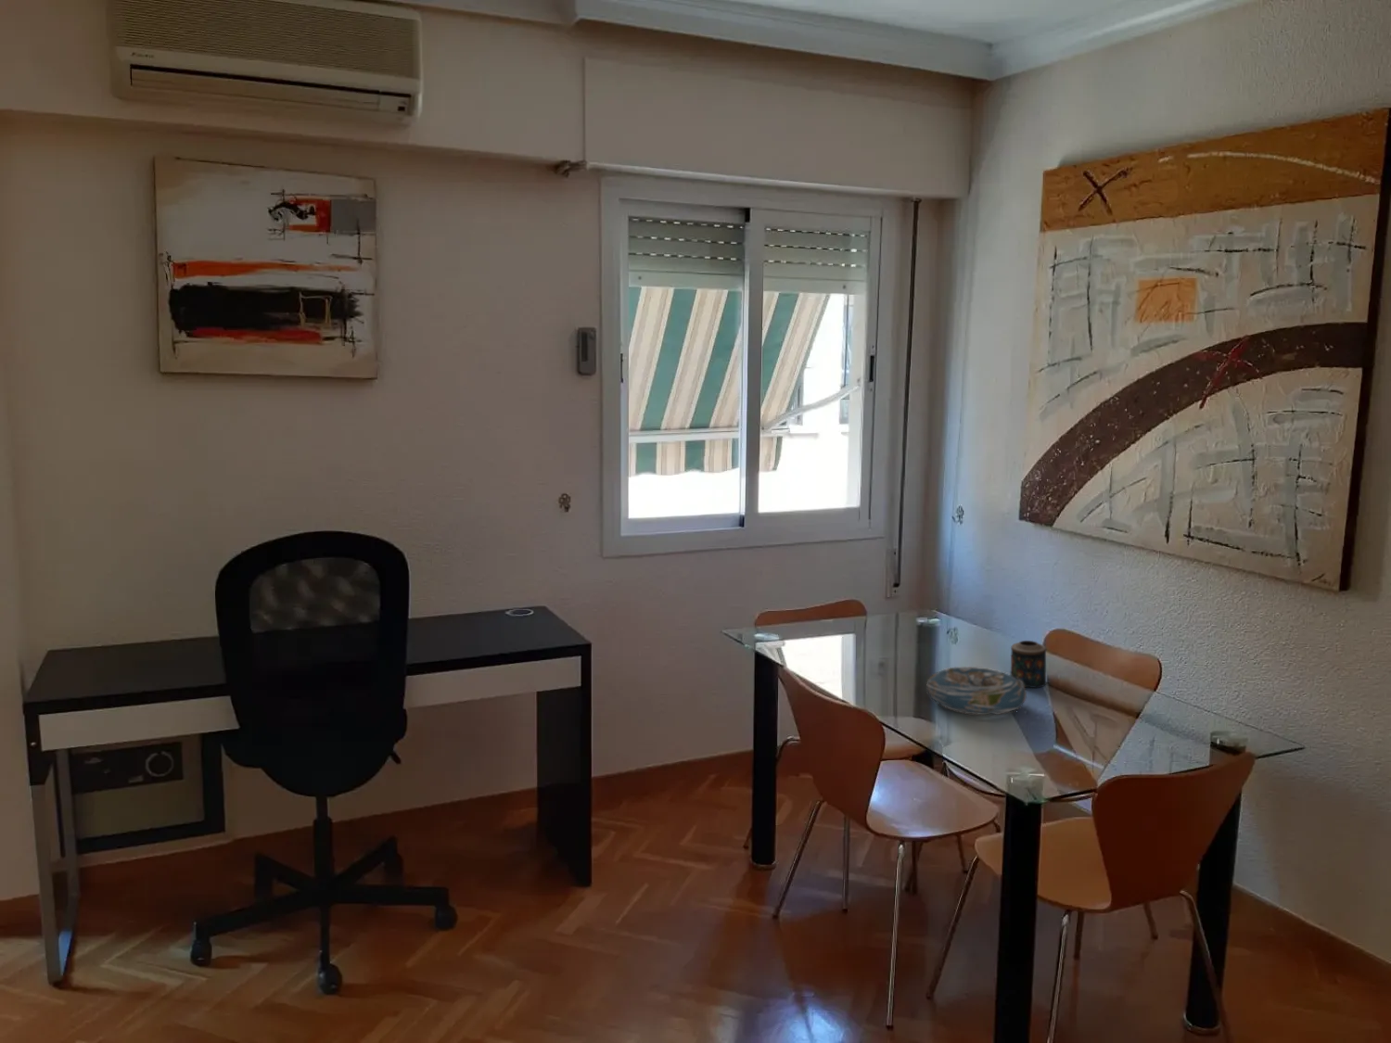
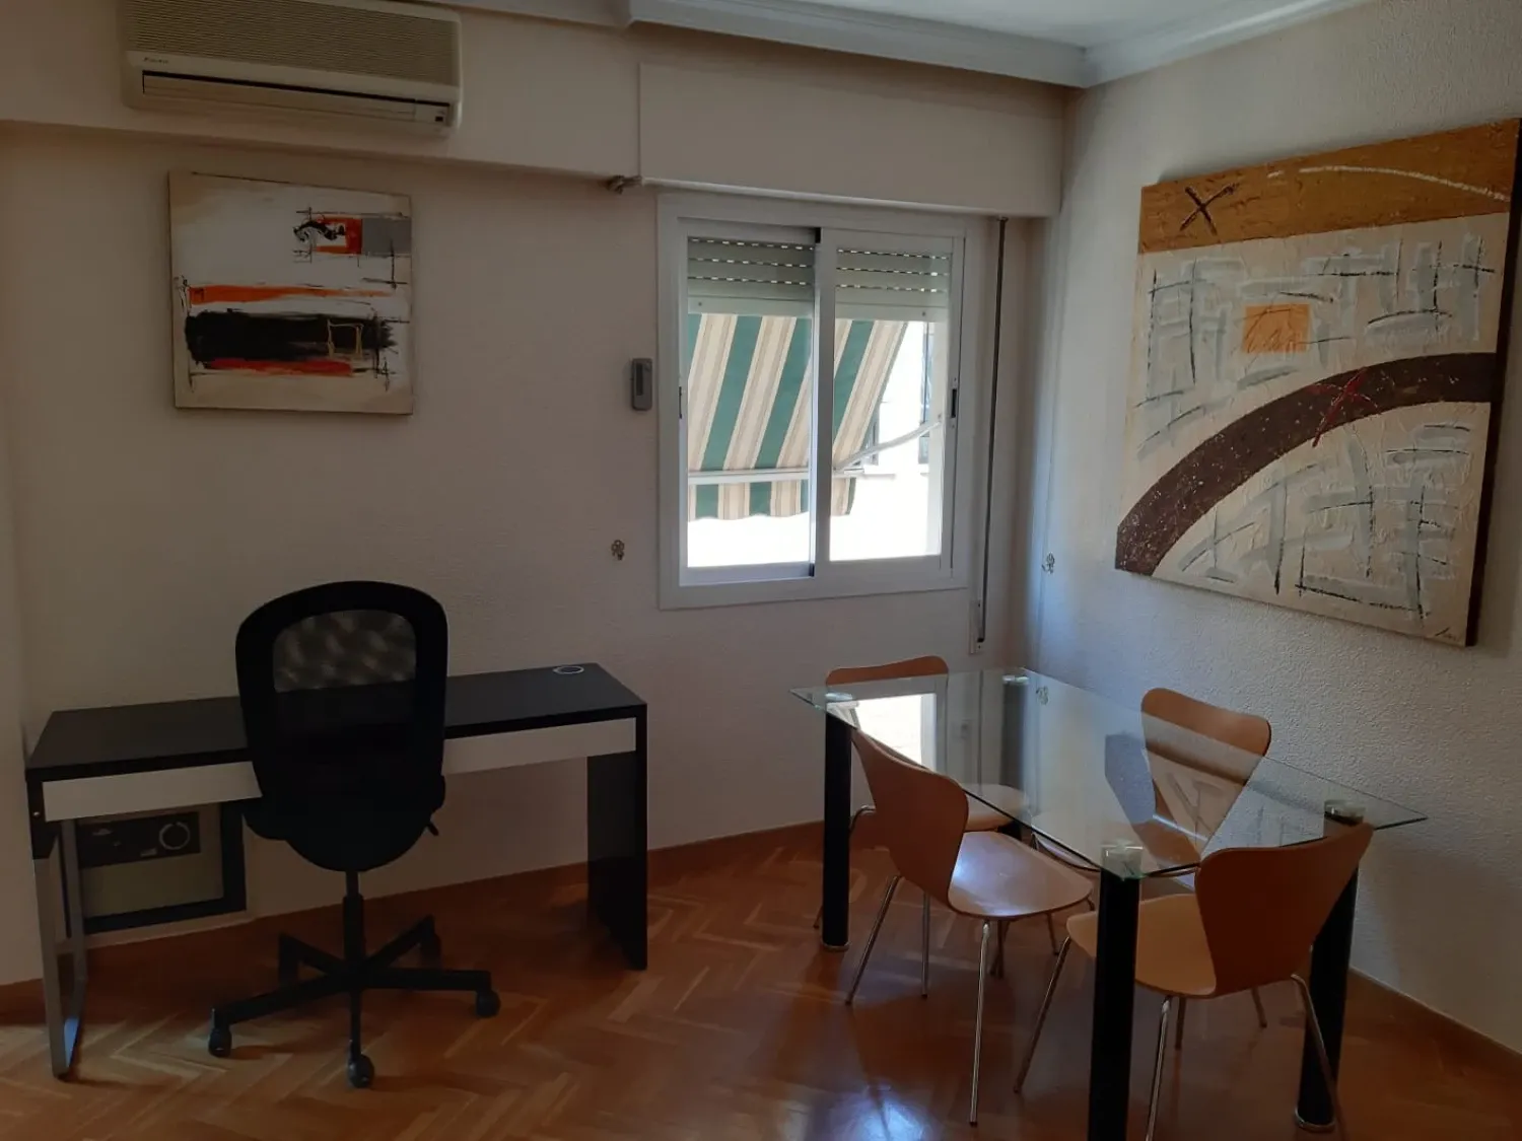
- decorative bowl [926,666,1027,717]
- candle [1010,640,1048,689]
